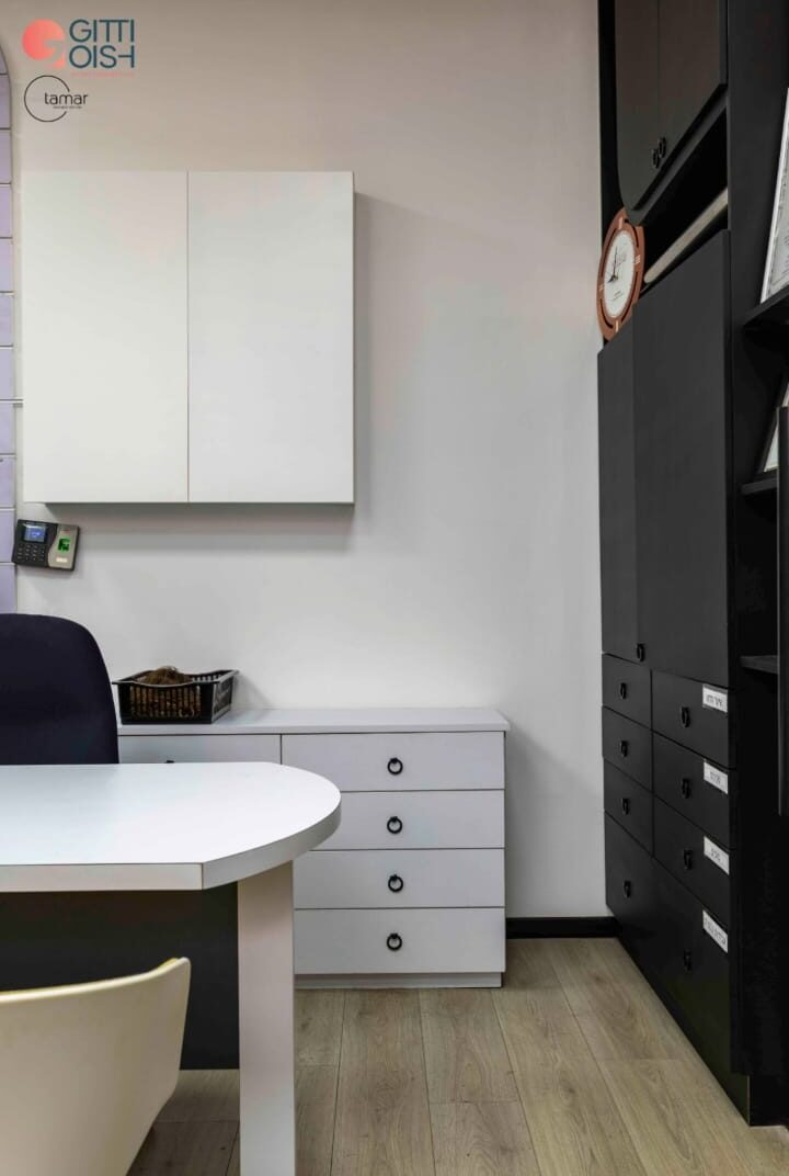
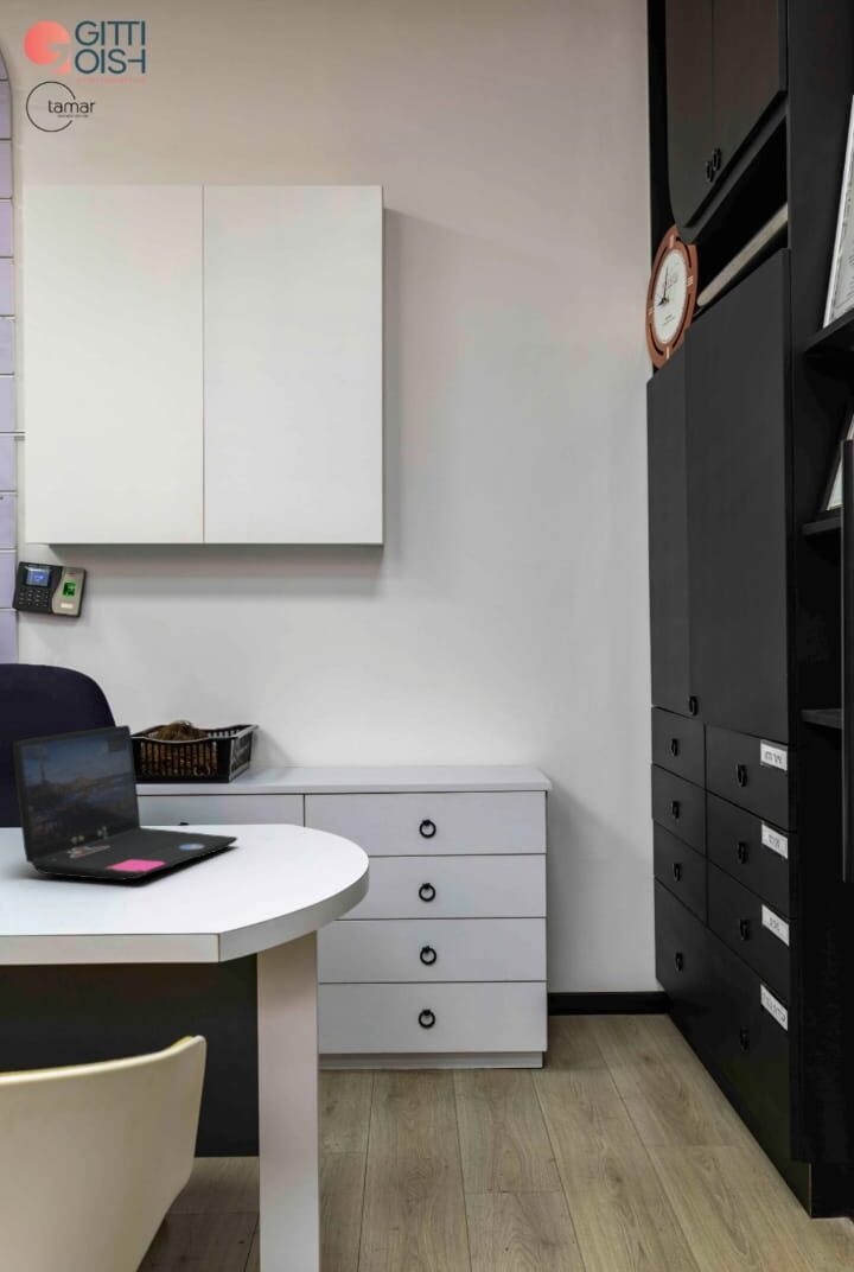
+ laptop [12,724,240,882]
